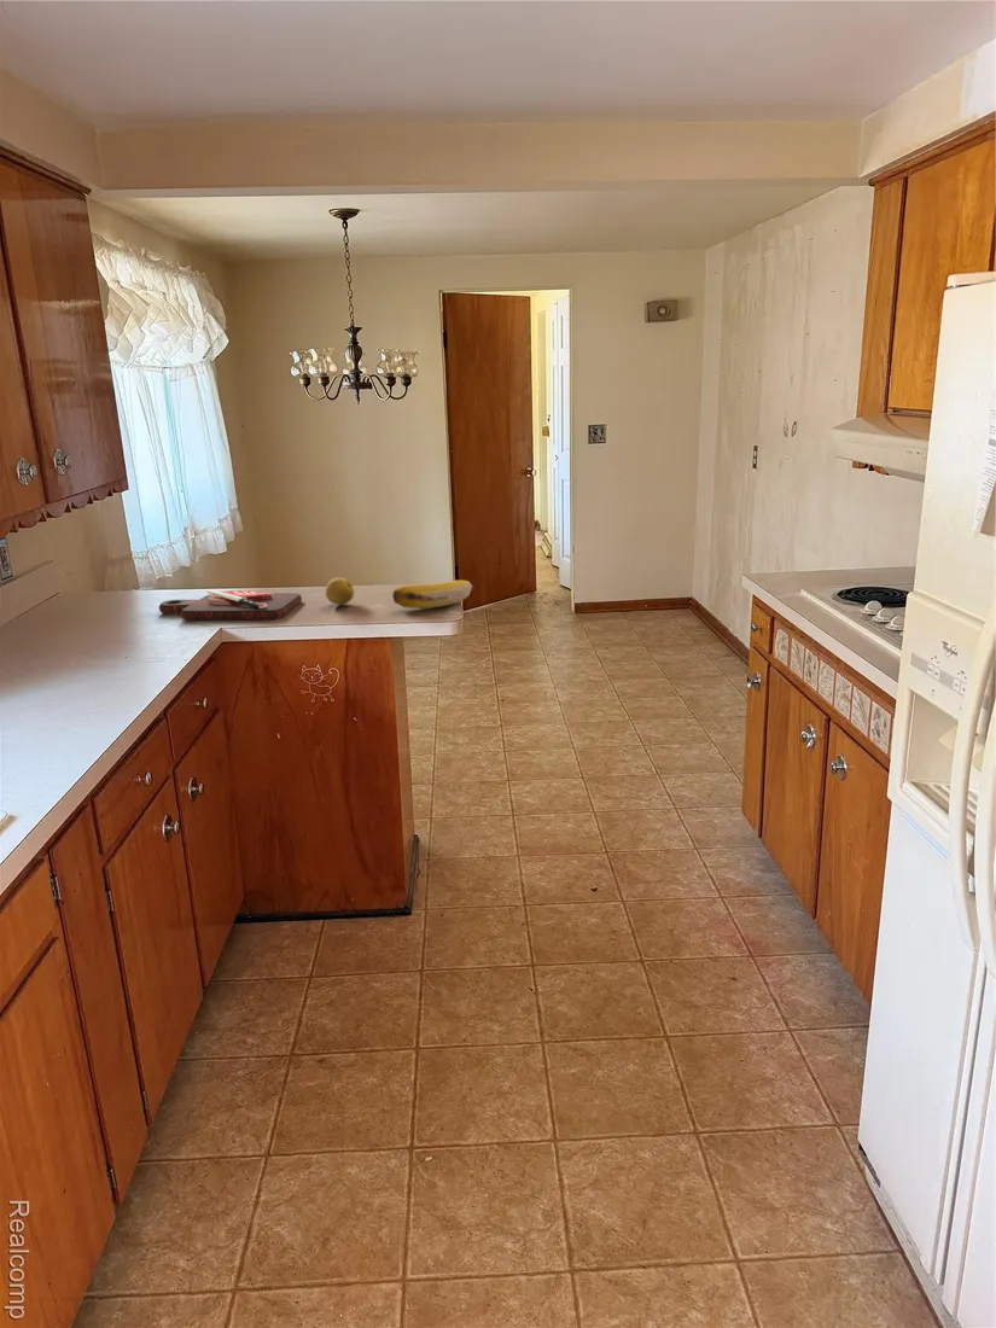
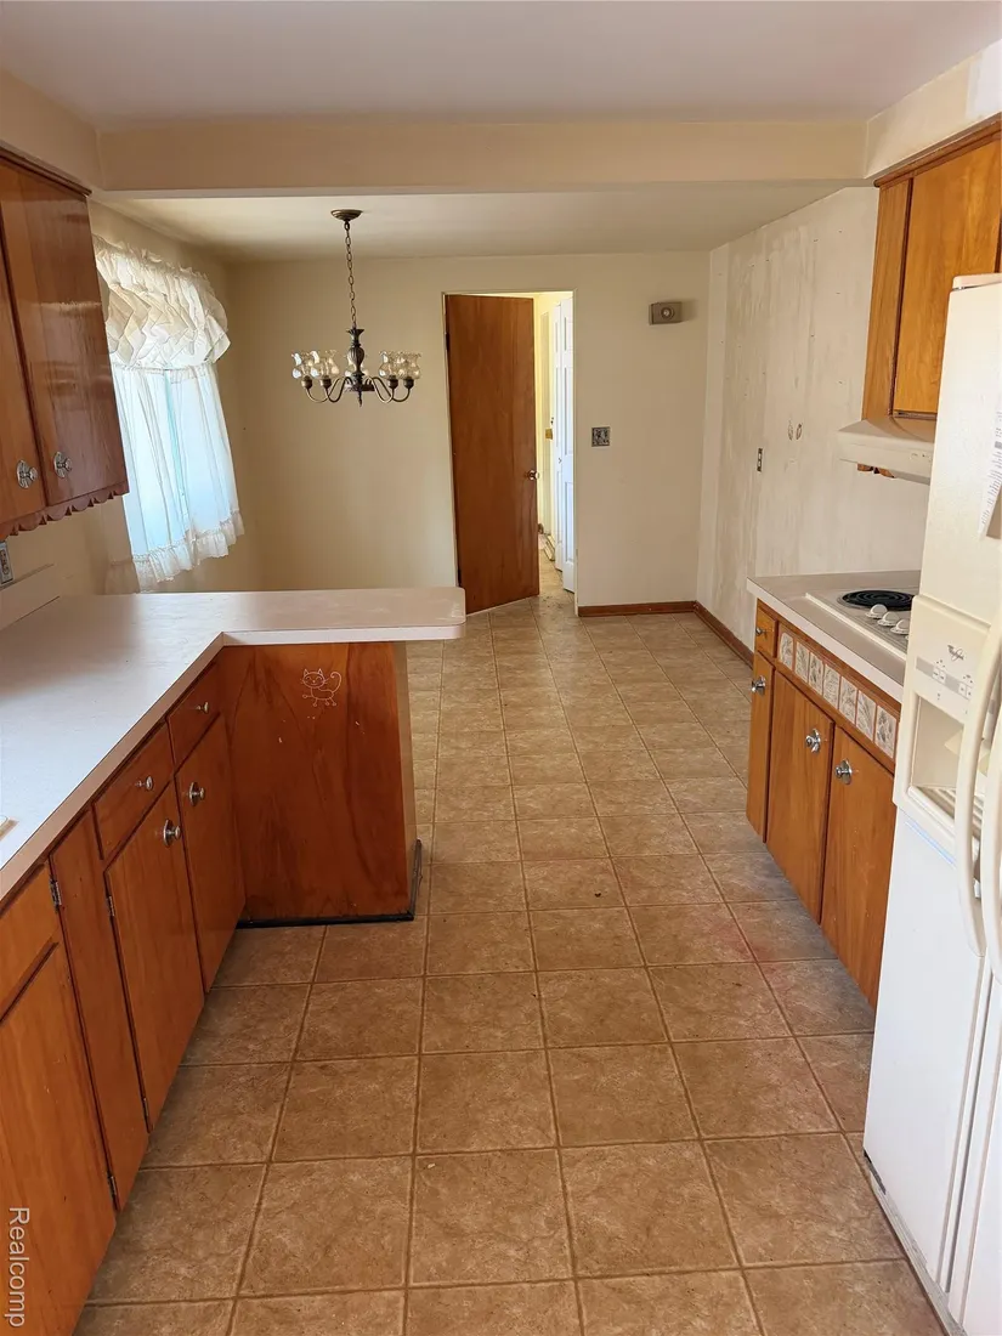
- cutting board [158,589,303,621]
- fruit [325,577,355,606]
- banana [391,579,473,610]
